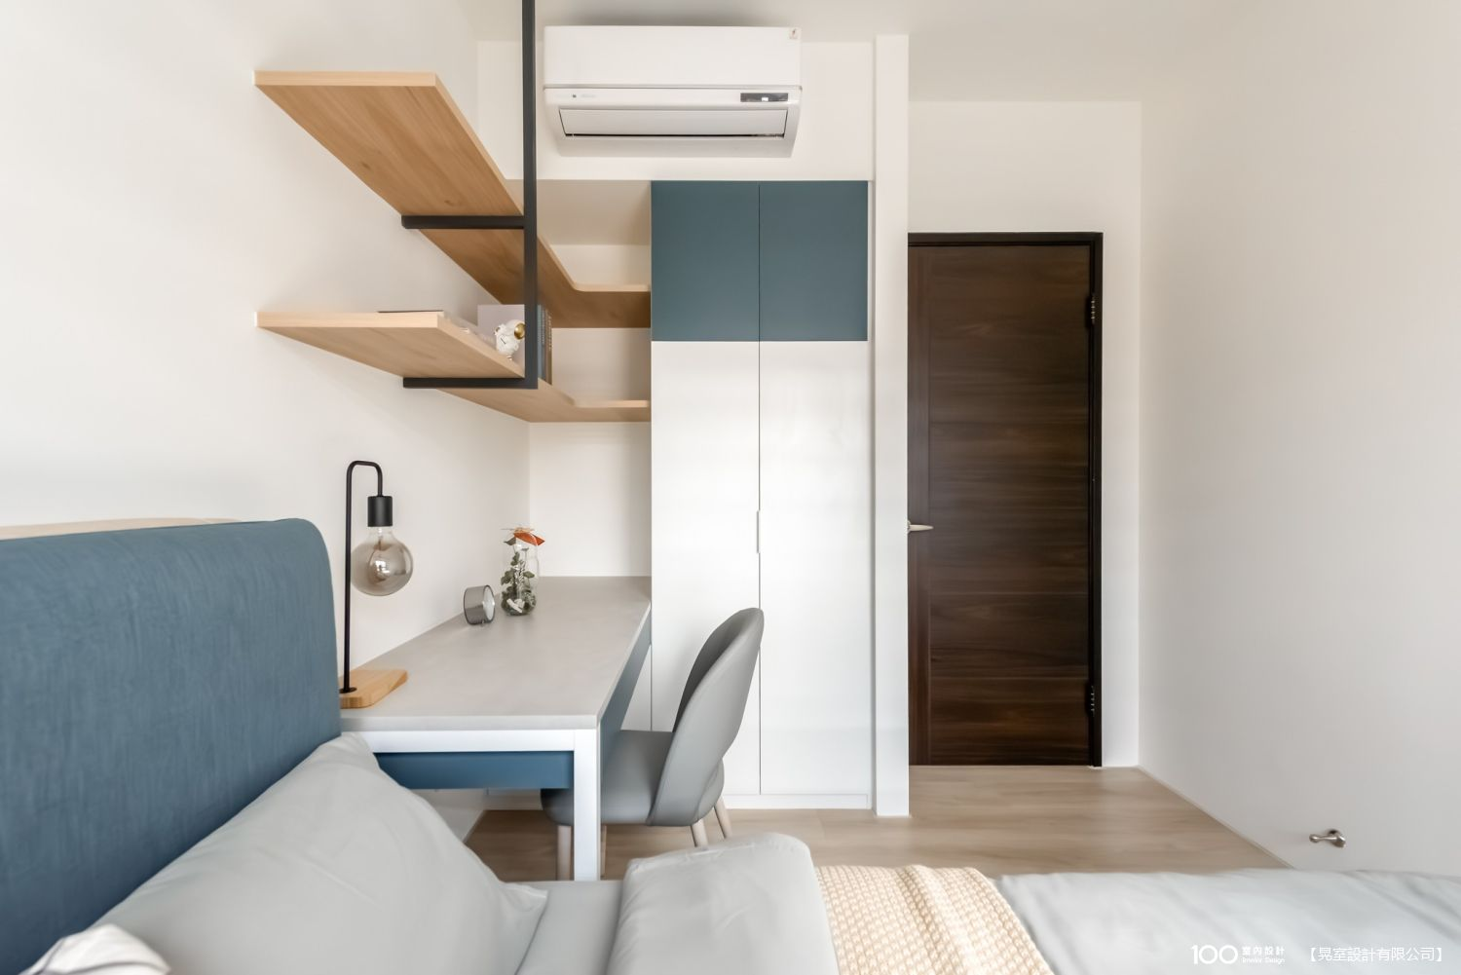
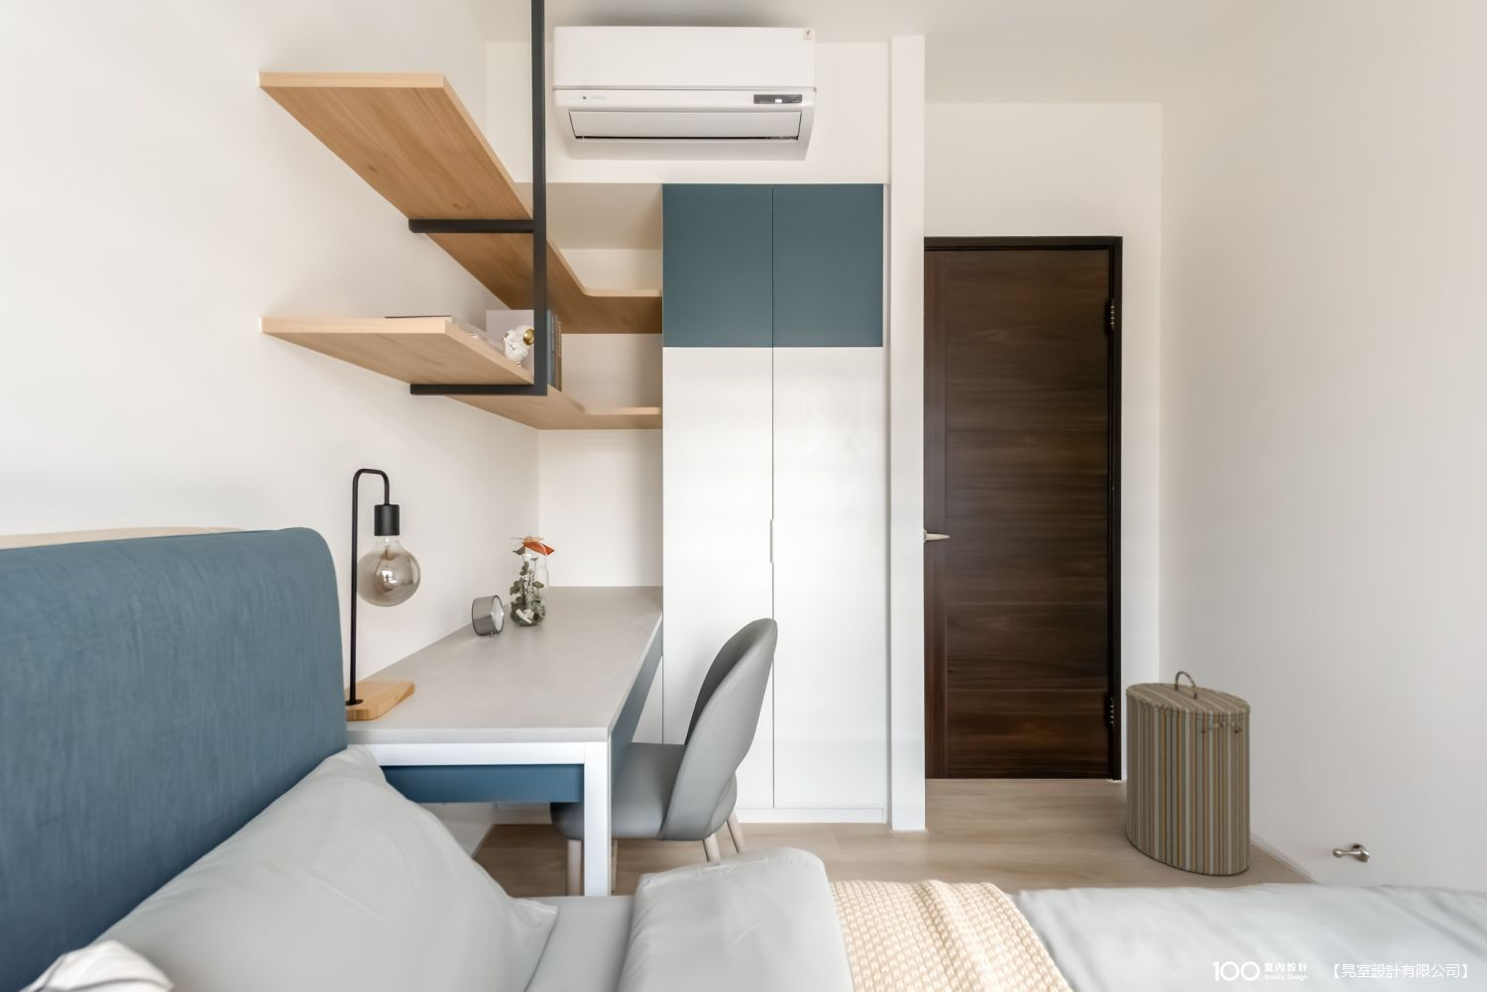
+ laundry hamper [1124,670,1252,876]
